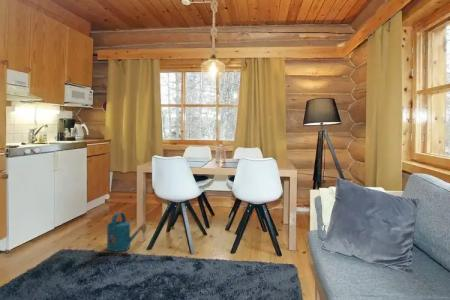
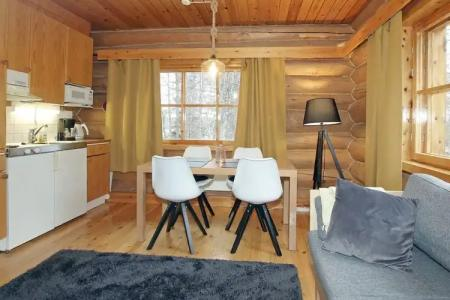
- watering can [106,212,148,253]
